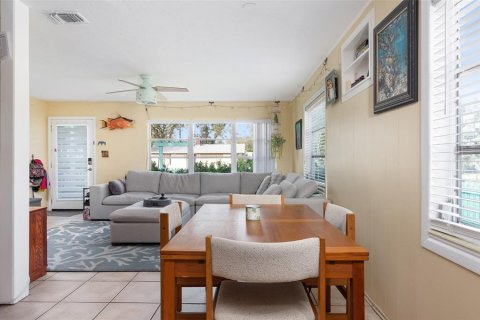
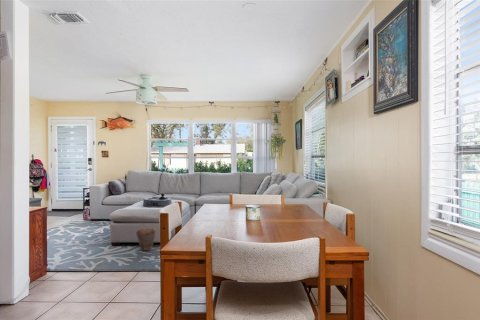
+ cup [135,228,157,252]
